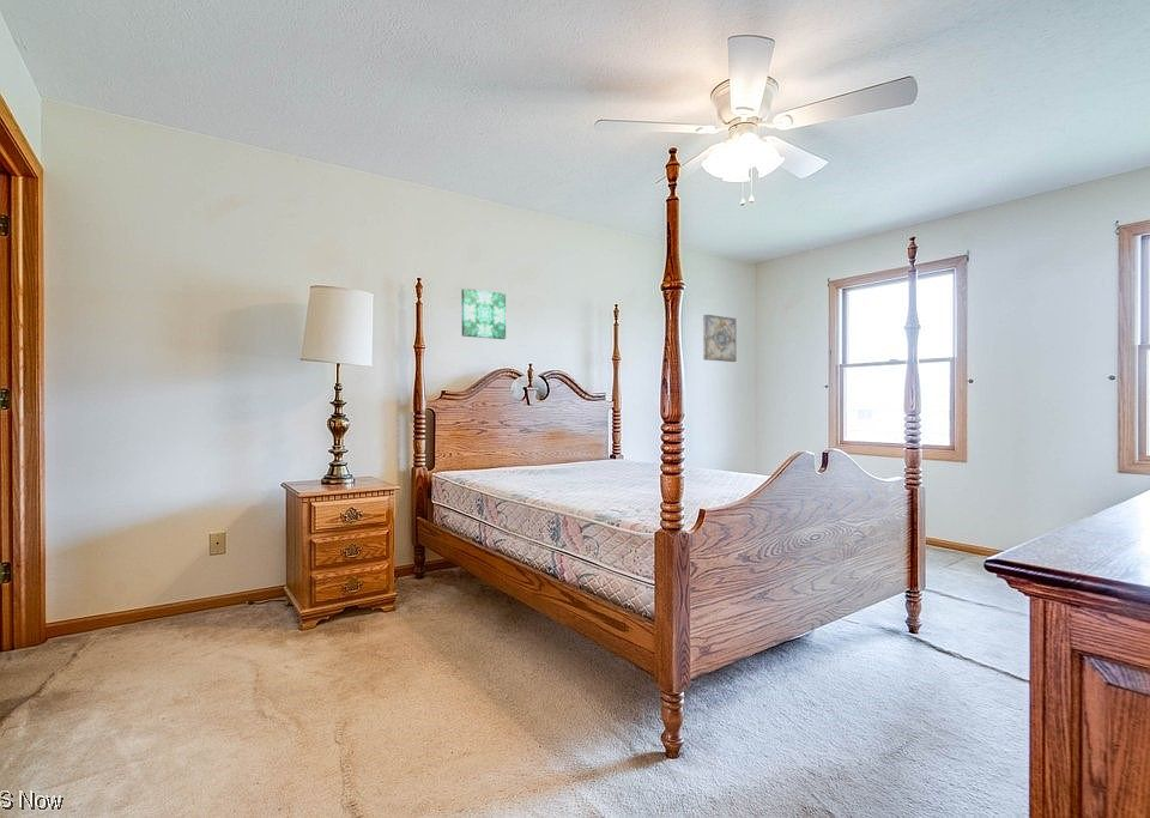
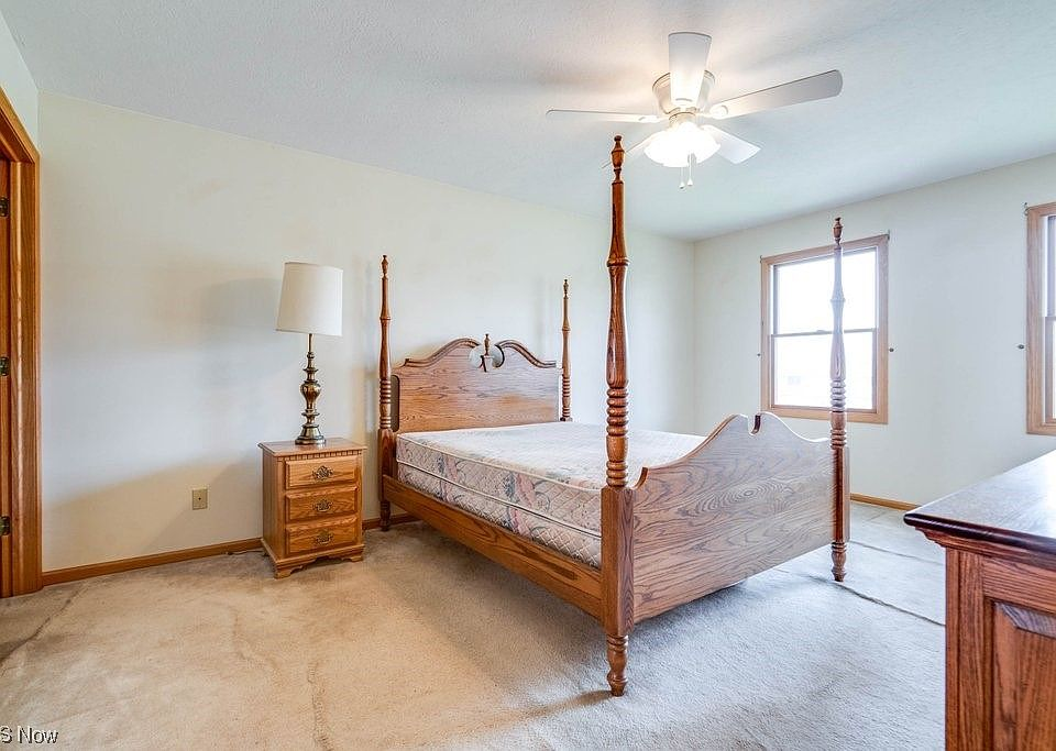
- wall art [702,314,738,363]
- wall art [460,287,507,340]
